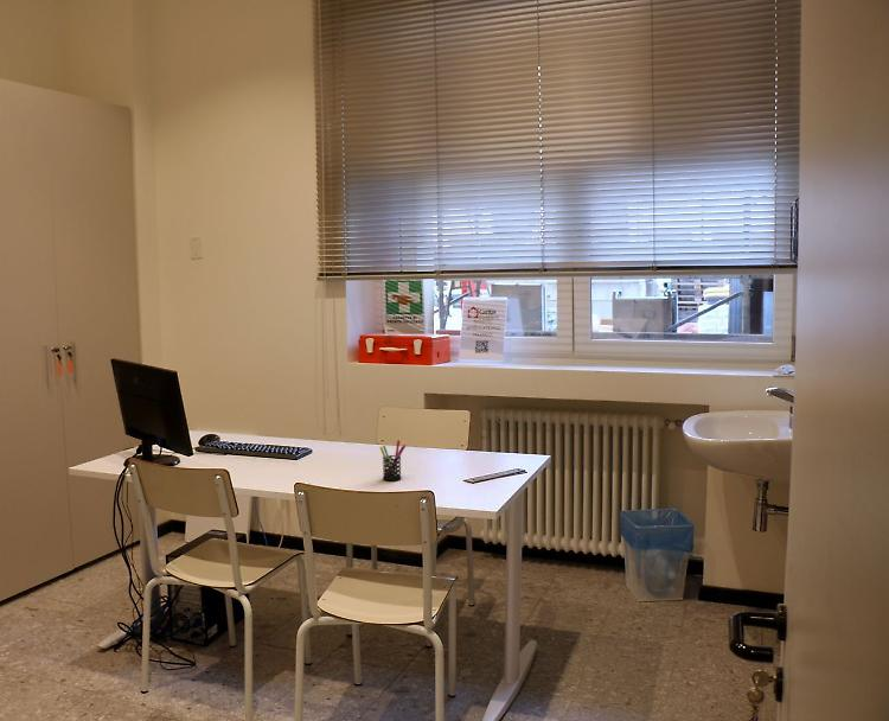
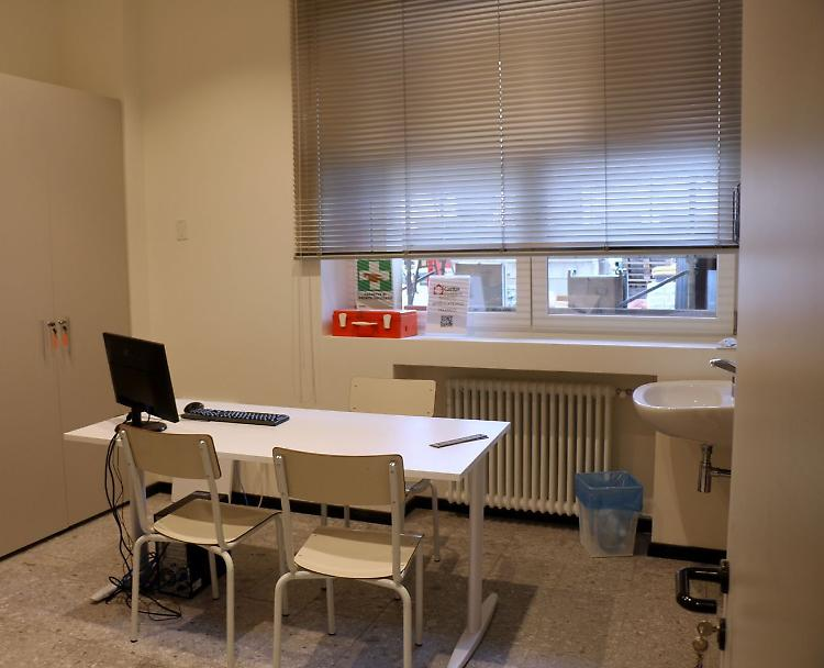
- pen holder [378,439,407,481]
